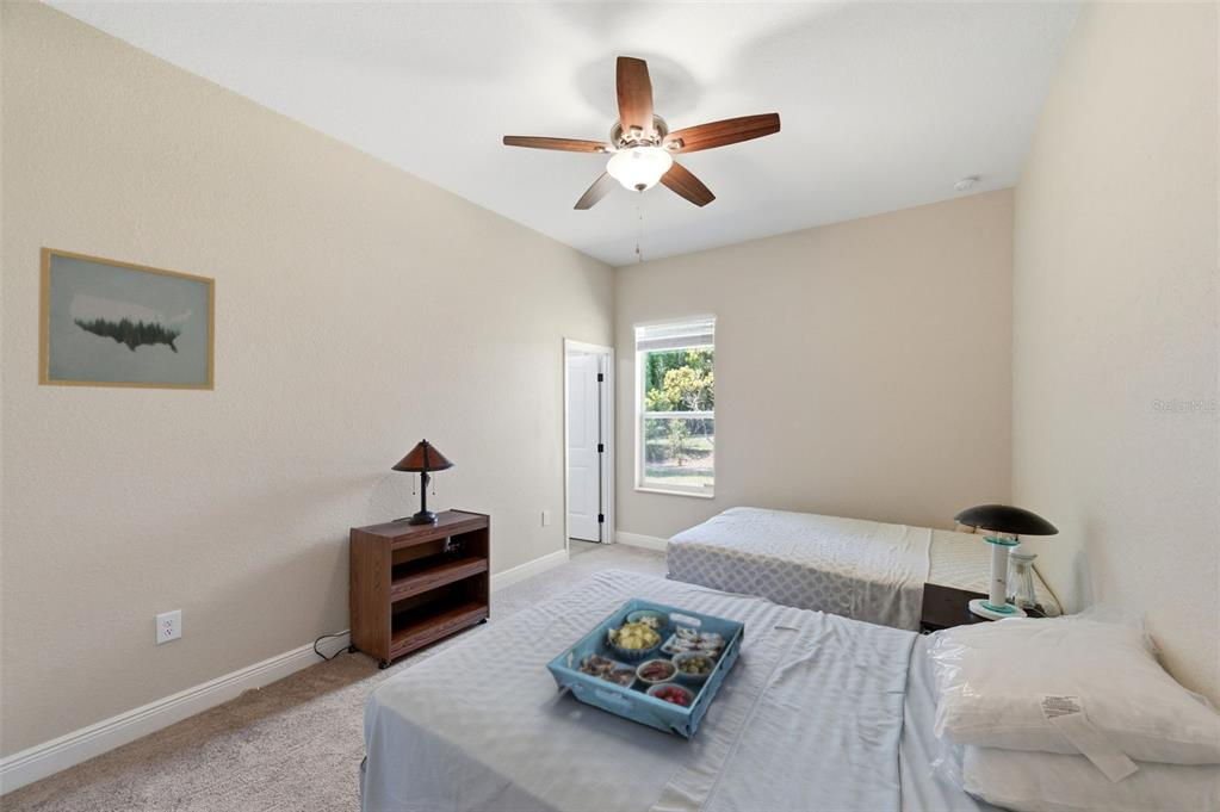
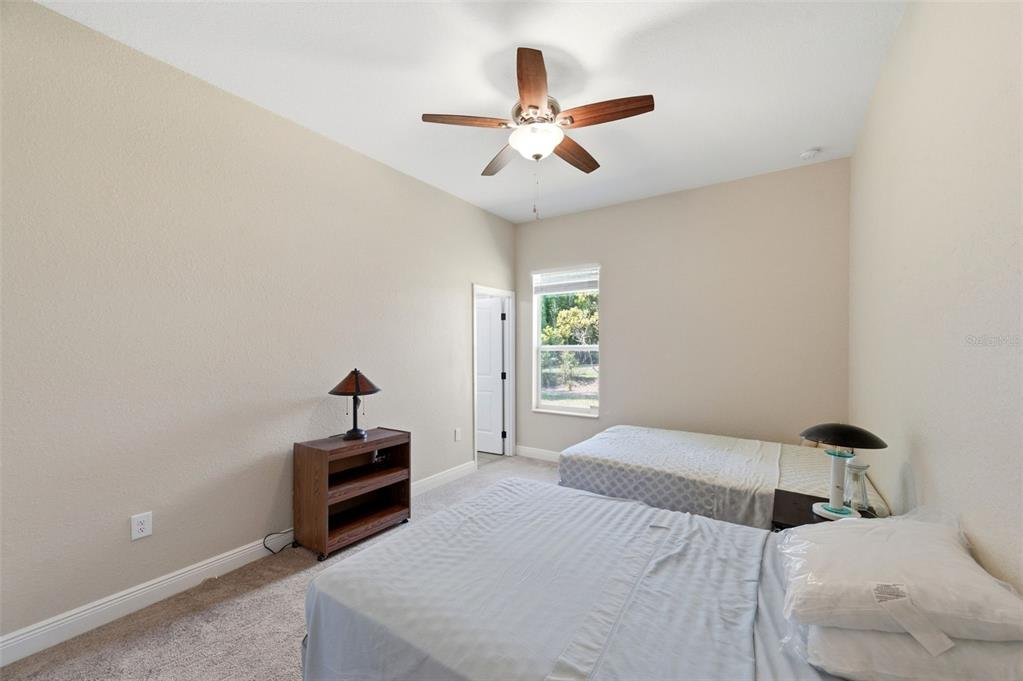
- wall art [36,246,216,391]
- serving tray [545,596,745,742]
